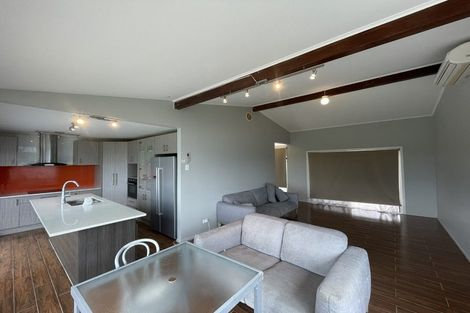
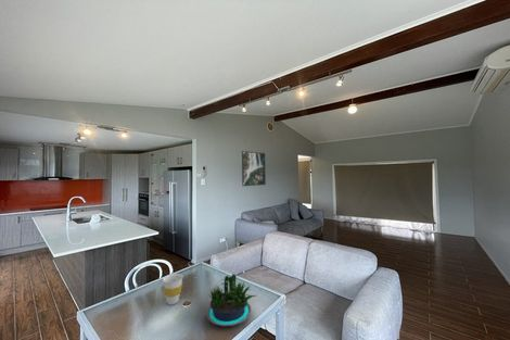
+ potted plant [205,273,256,327]
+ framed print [241,150,267,187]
+ cup [162,273,184,305]
